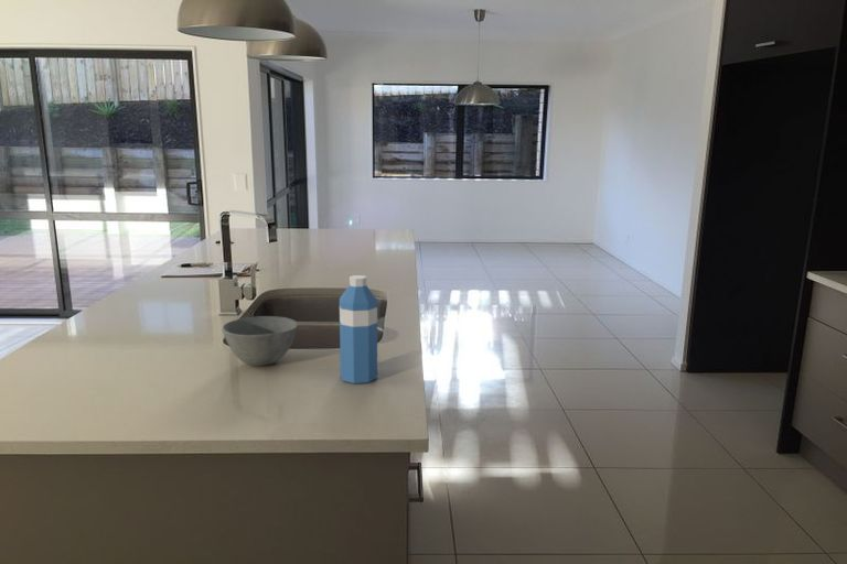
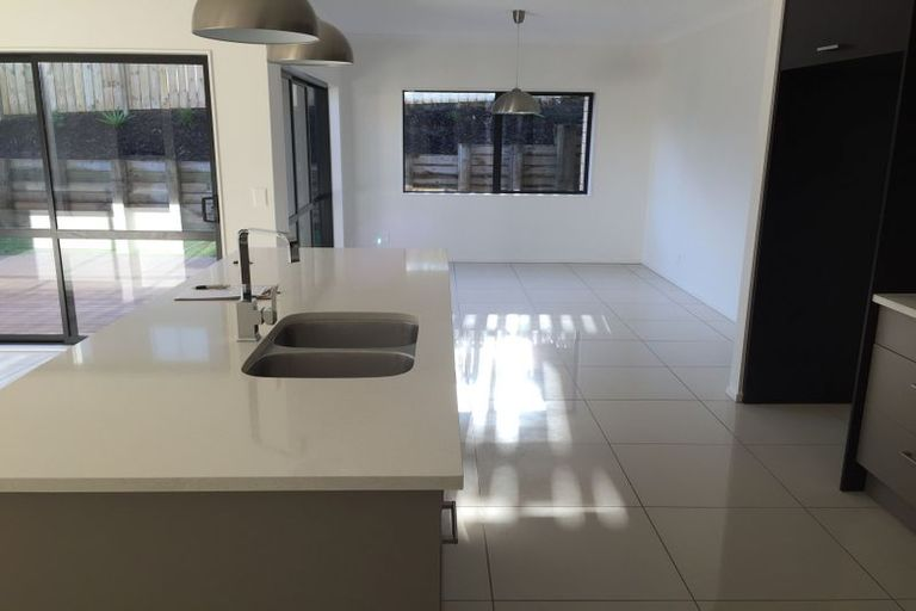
- water bottle [339,274,378,384]
- bowl [222,315,299,367]
